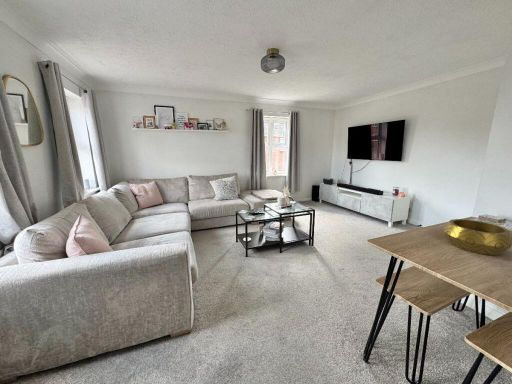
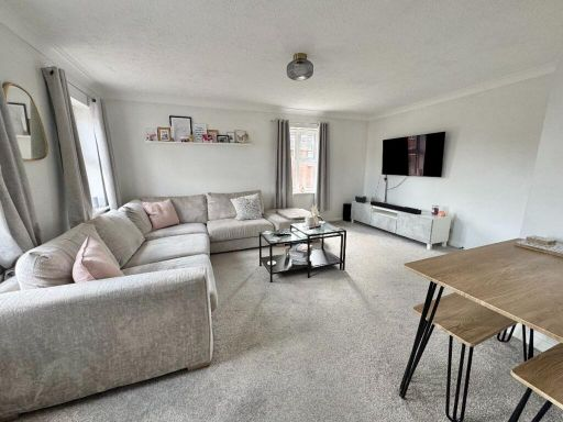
- decorative bowl [442,218,512,256]
